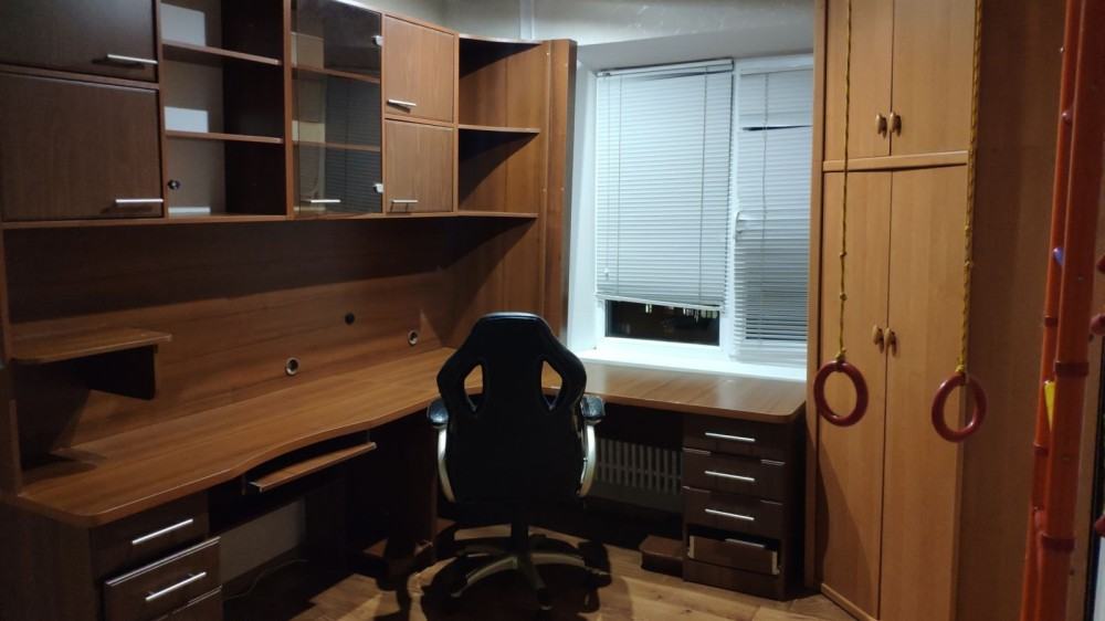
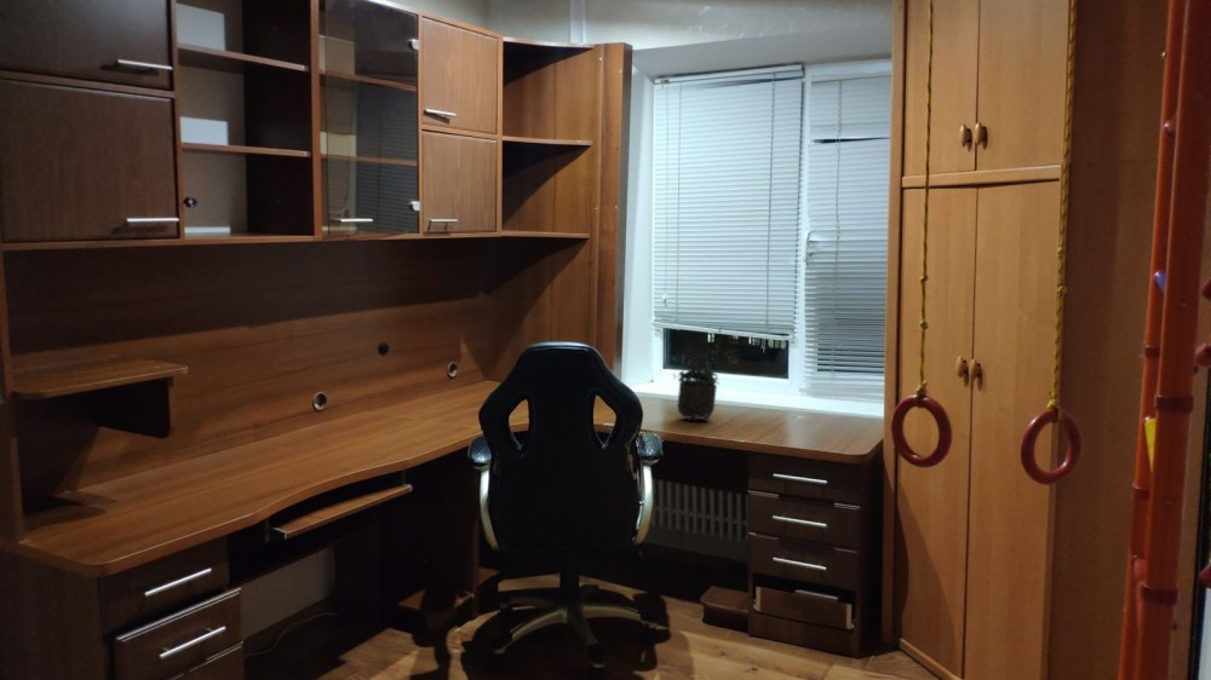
+ potted plant [670,325,728,422]
